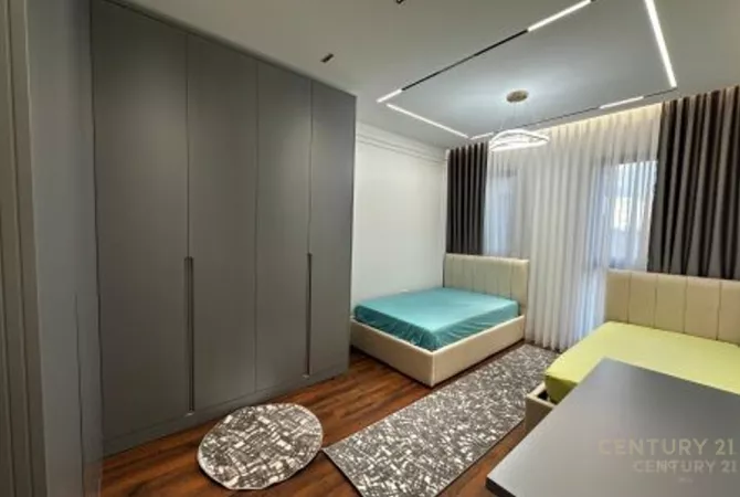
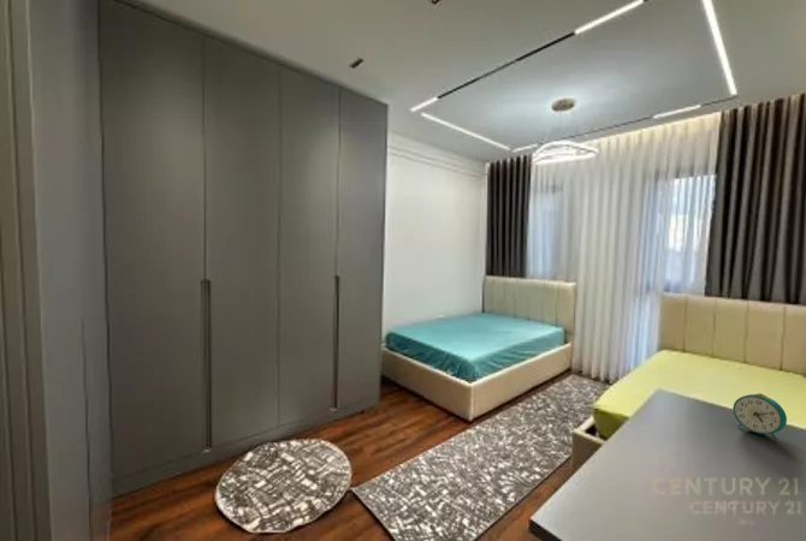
+ alarm clock [731,392,788,440]
